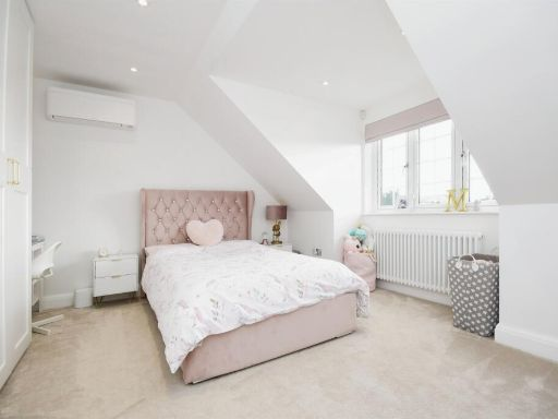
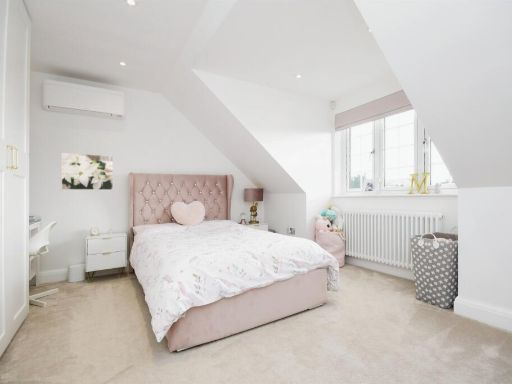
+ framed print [61,152,114,191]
